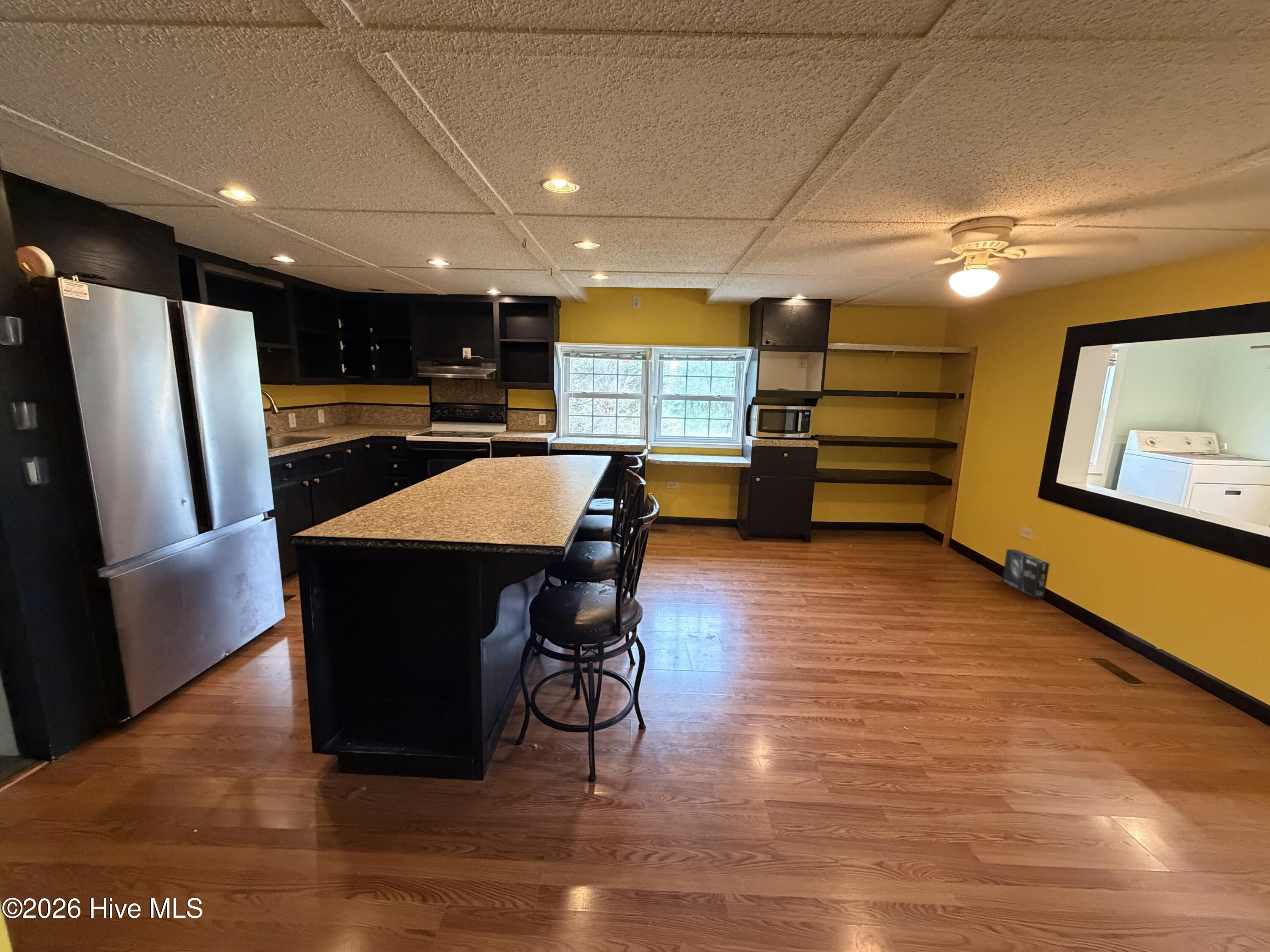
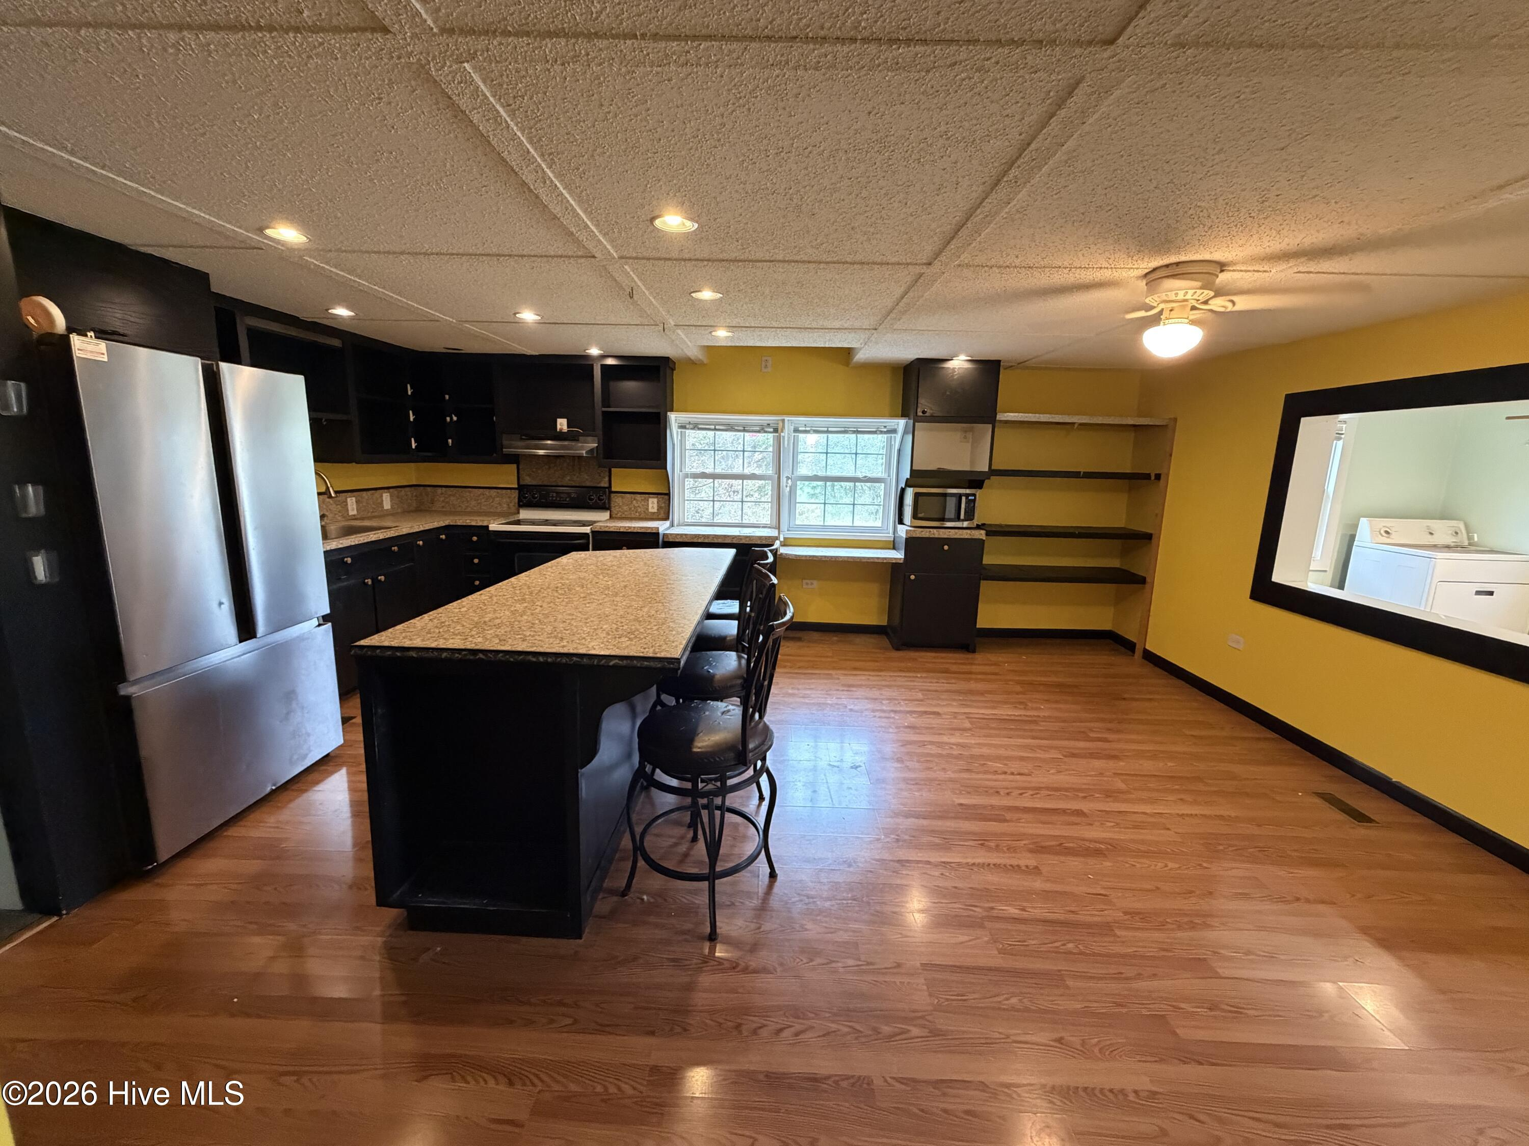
- box [1002,549,1050,599]
